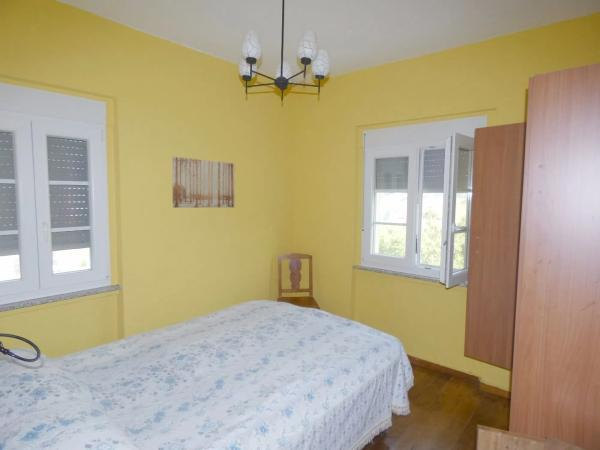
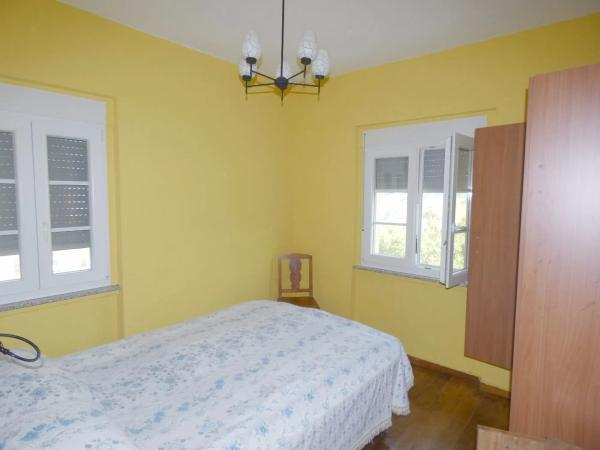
- wall art [171,156,236,209]
